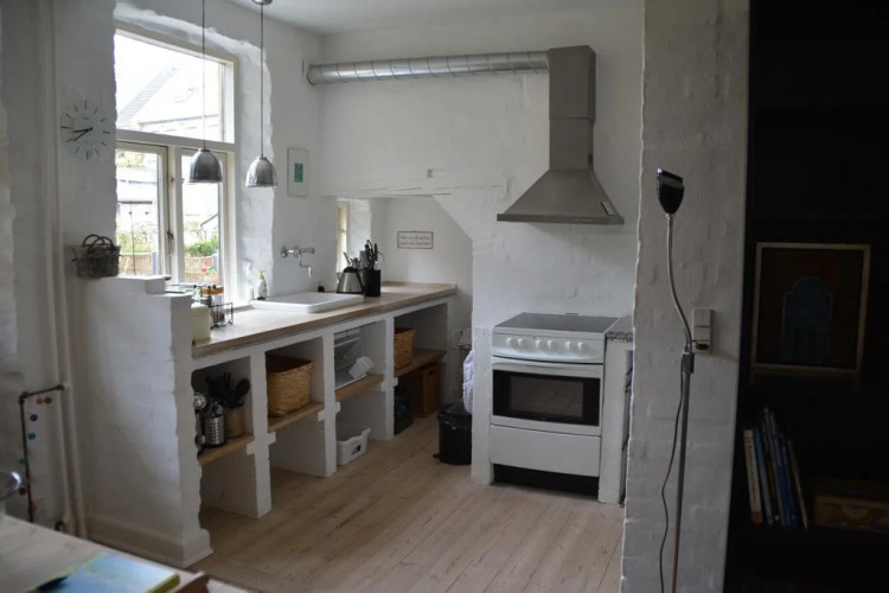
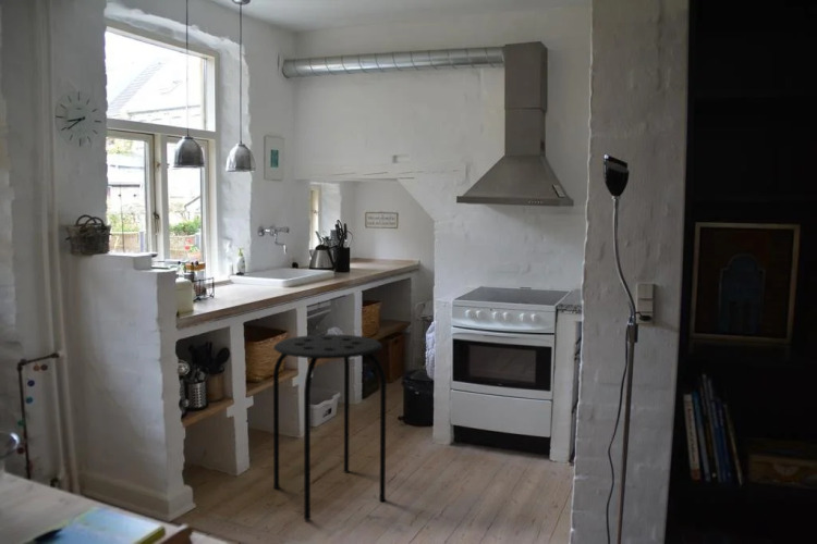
+ stool [272,333,388,521]
